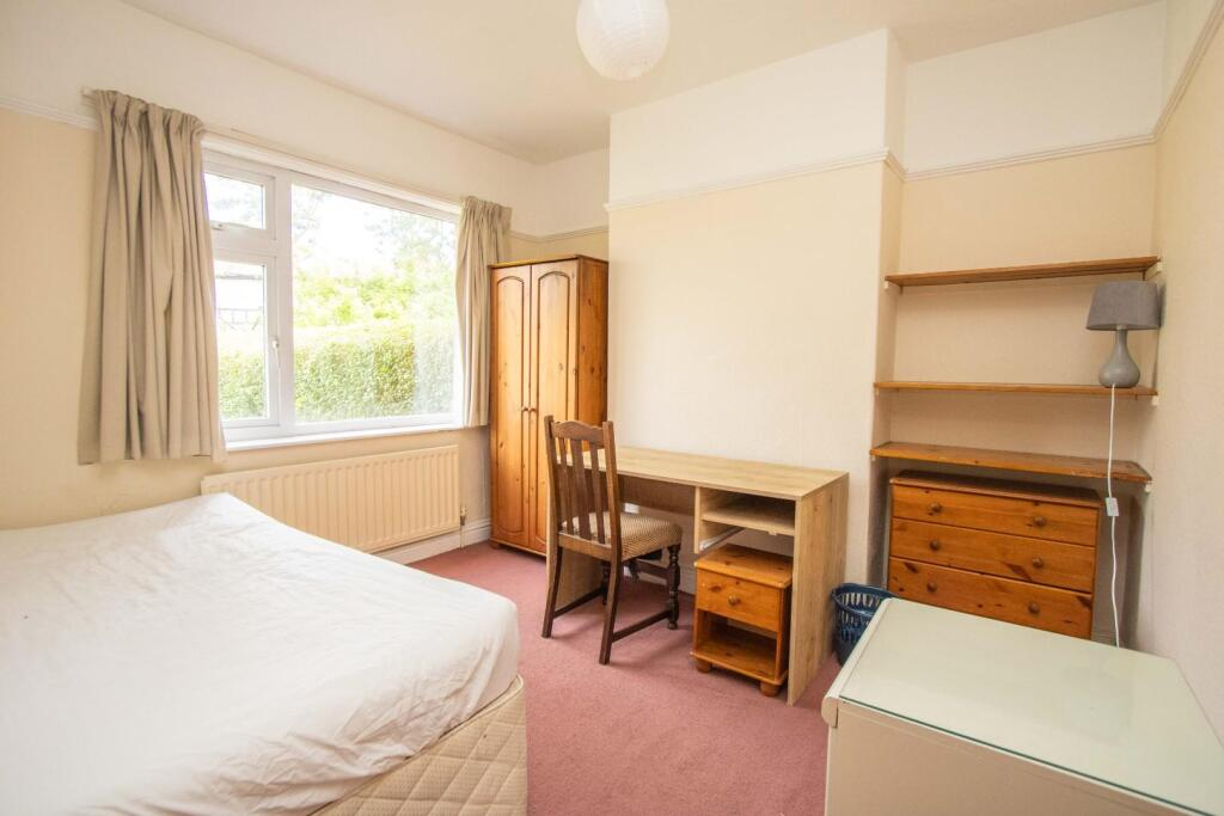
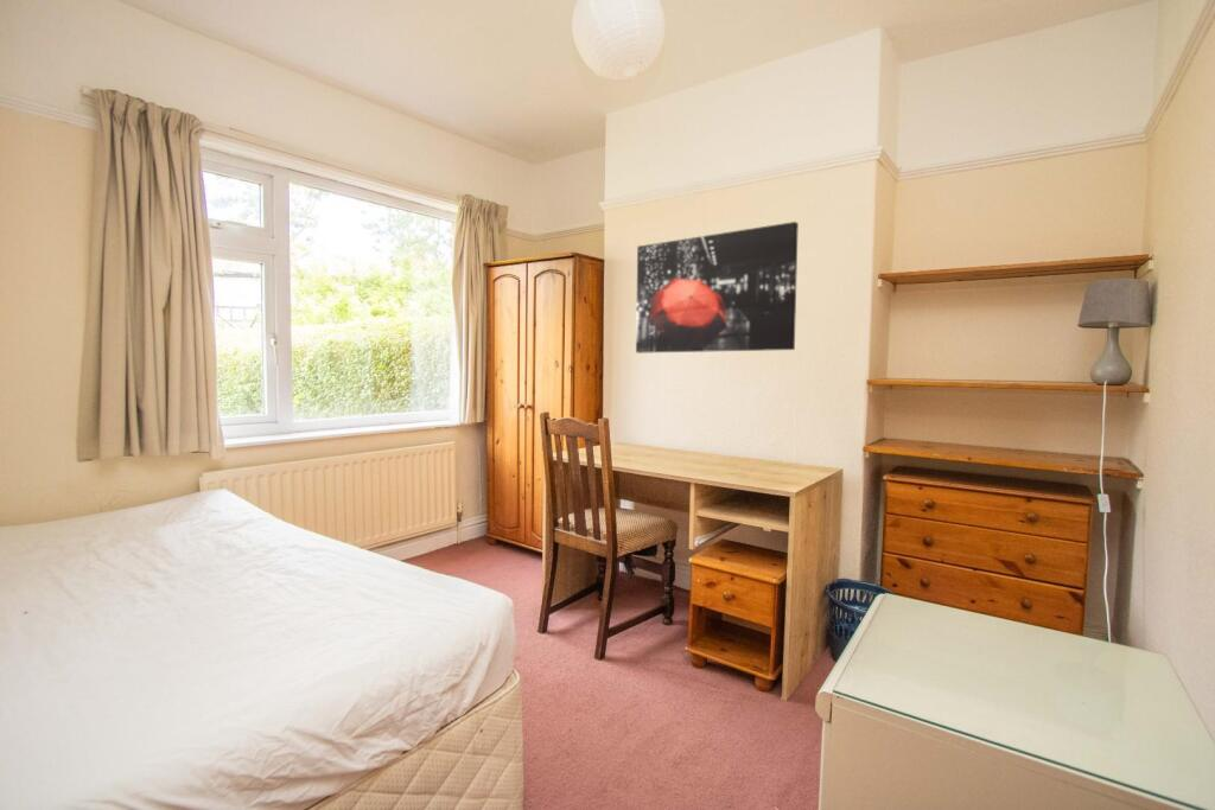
+ wall art [635,221,800,355]
